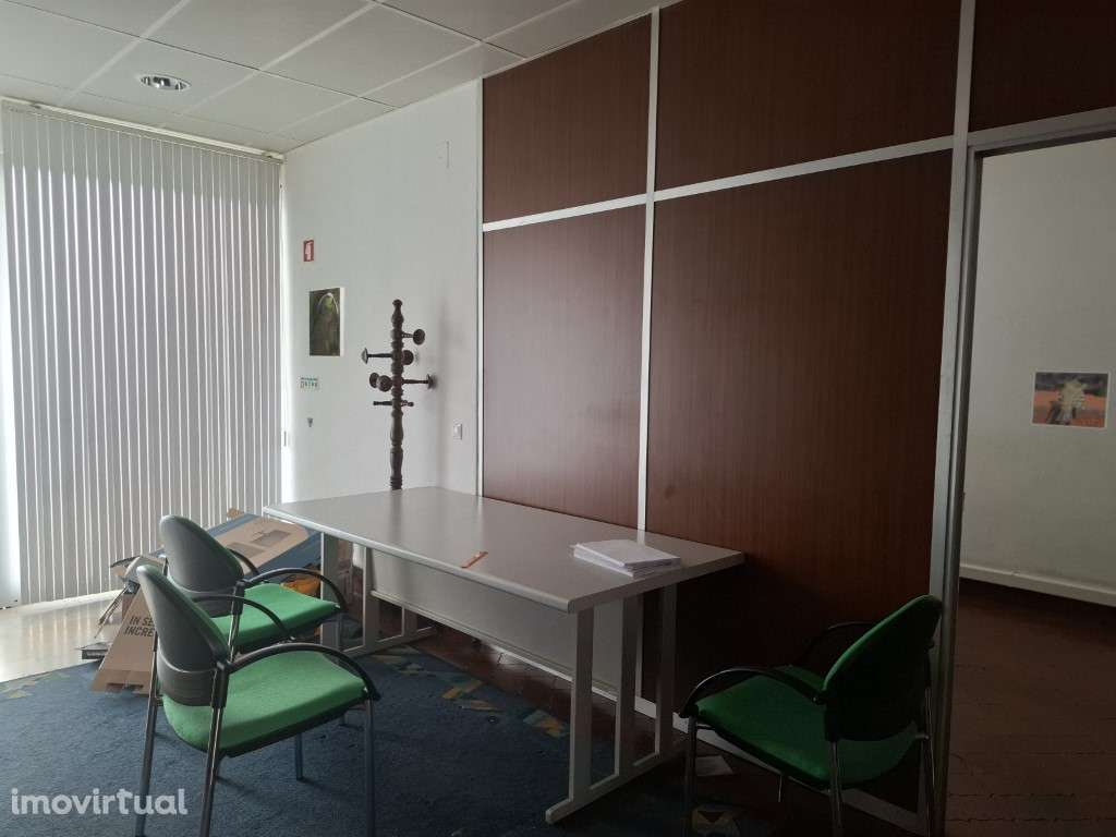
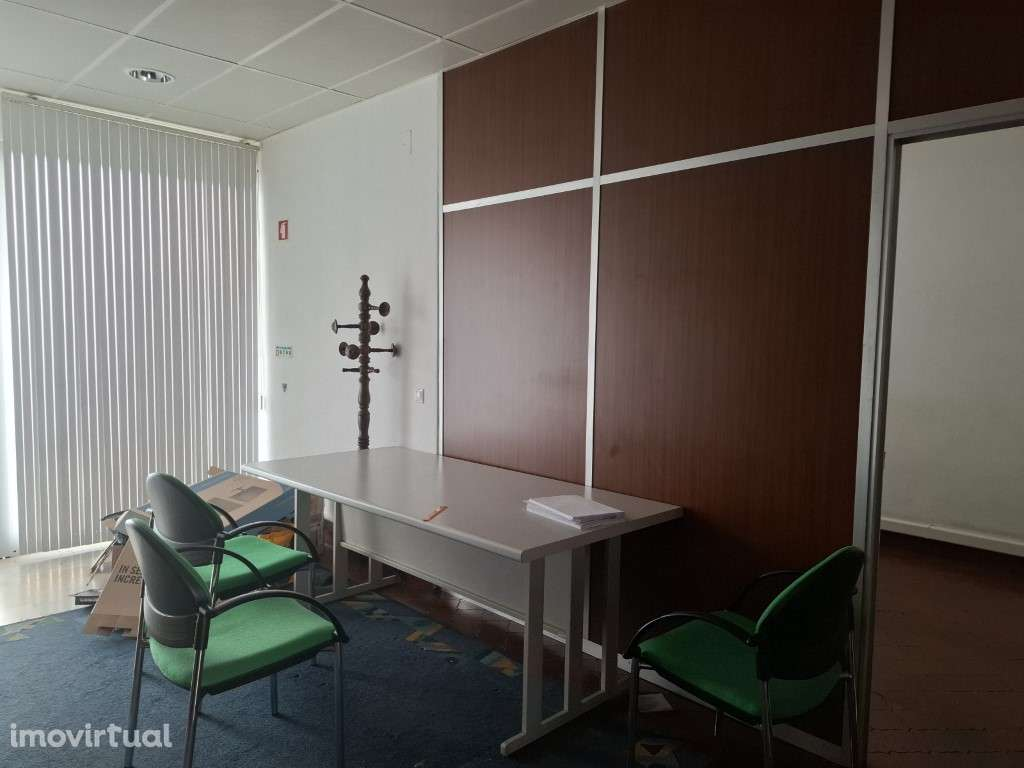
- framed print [307,286,345,359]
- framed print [1030,369,1112,430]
